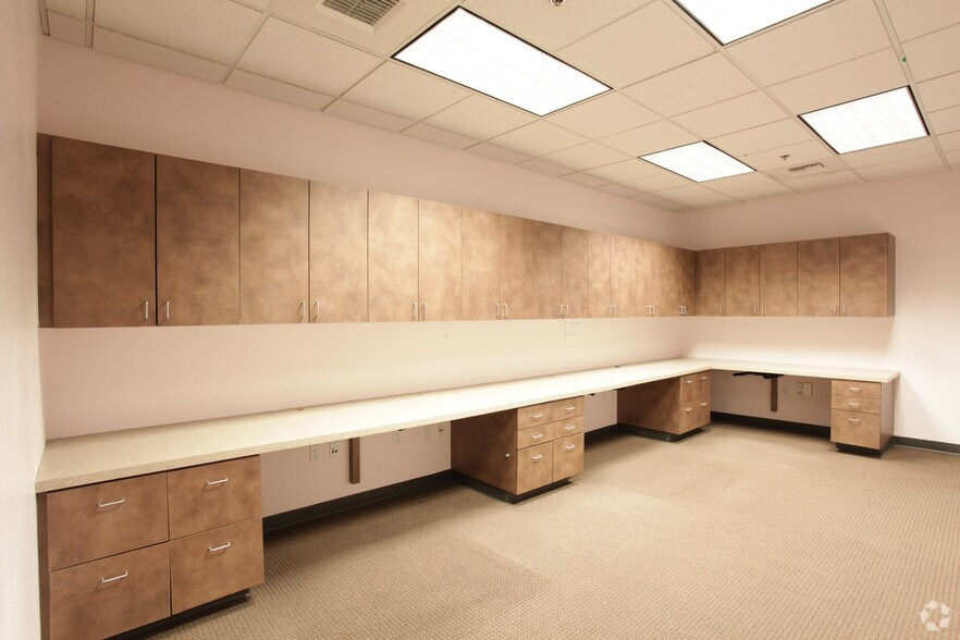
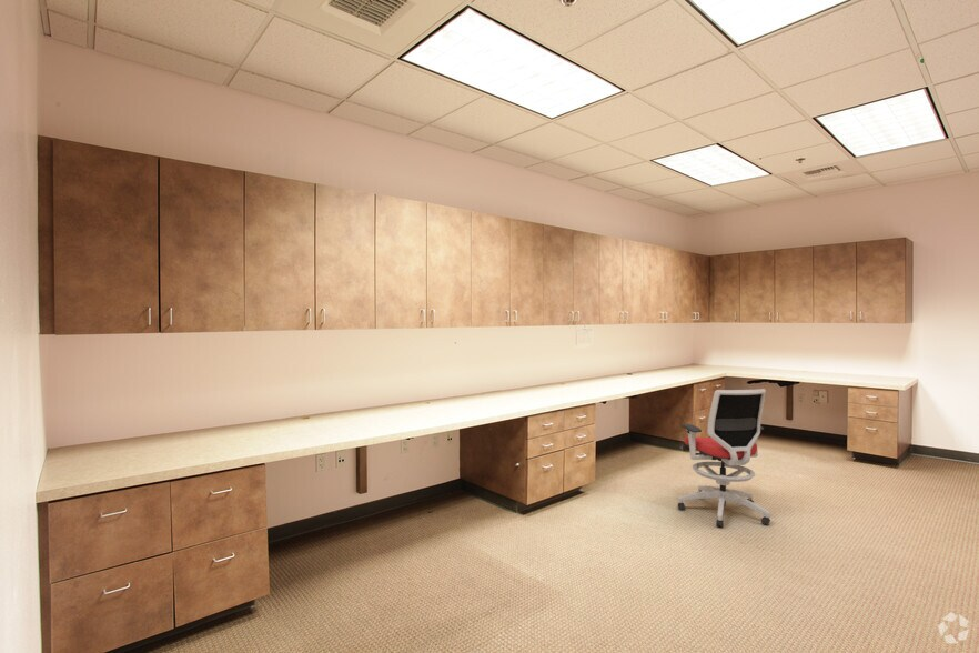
+ office chair [677,388,771,529]
